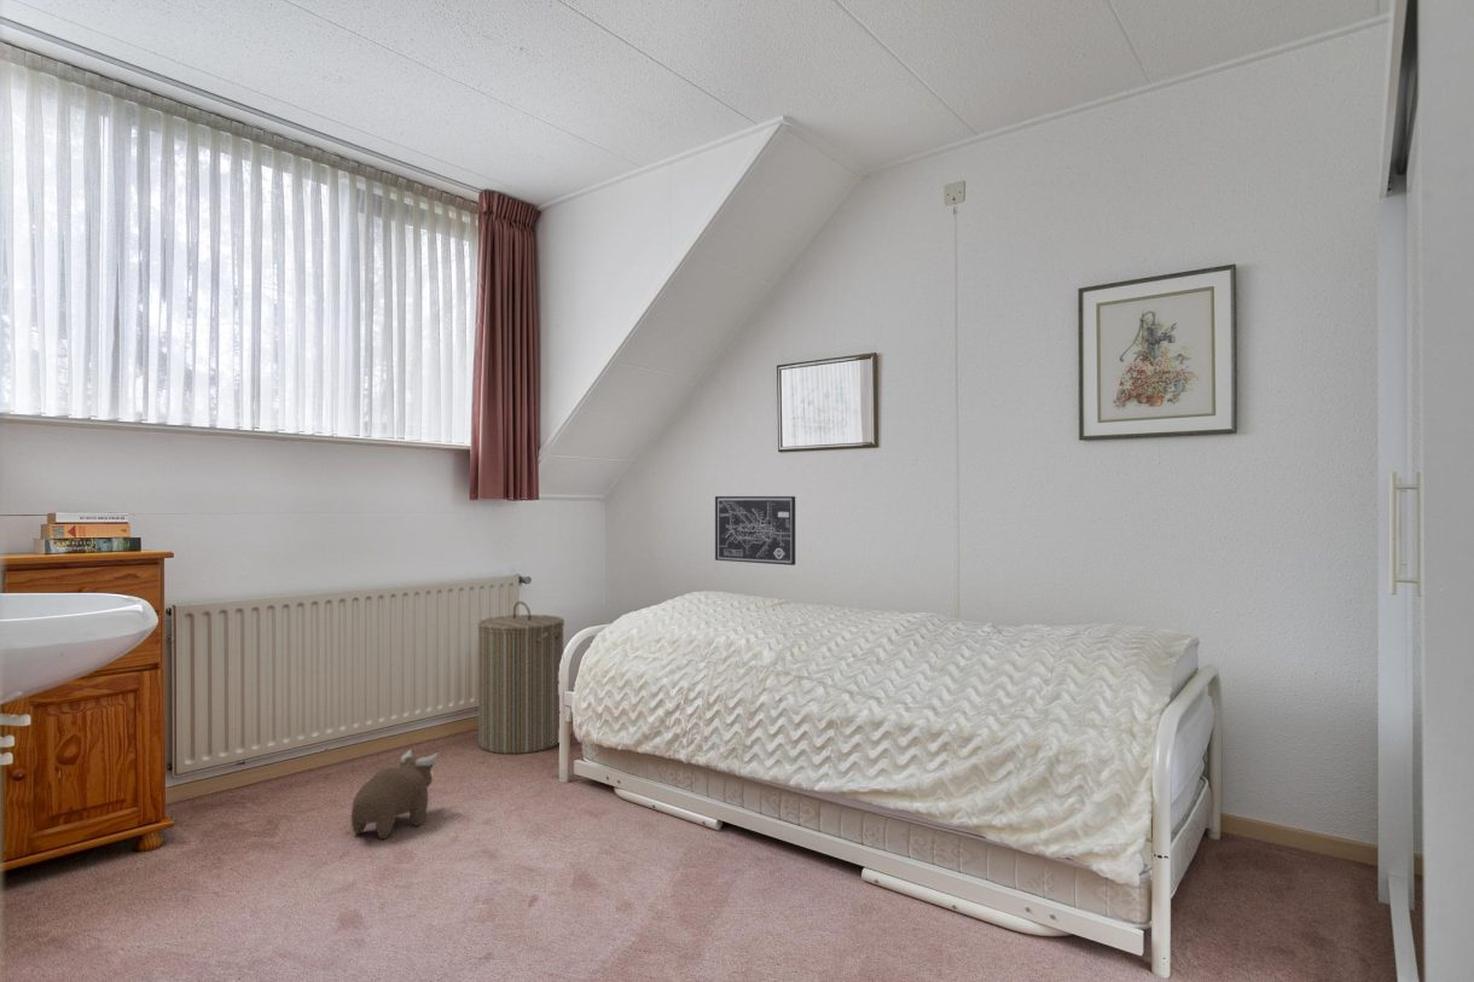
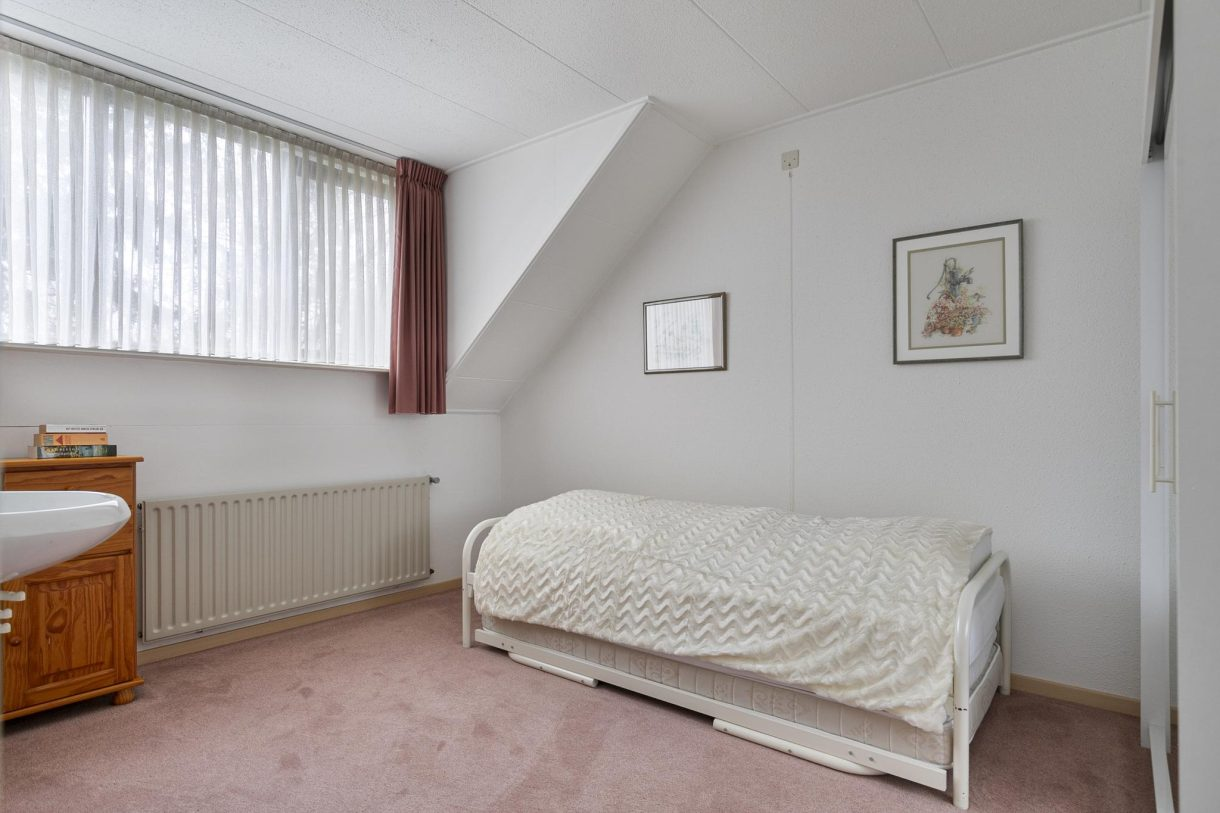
- plush toy [350,749,440,841]
- wall art [714,495,796,566]
- laundry hamper [477,600,565,755]
